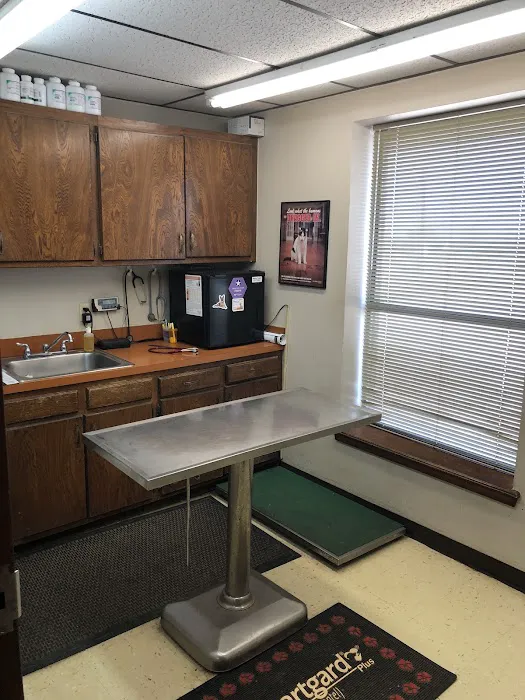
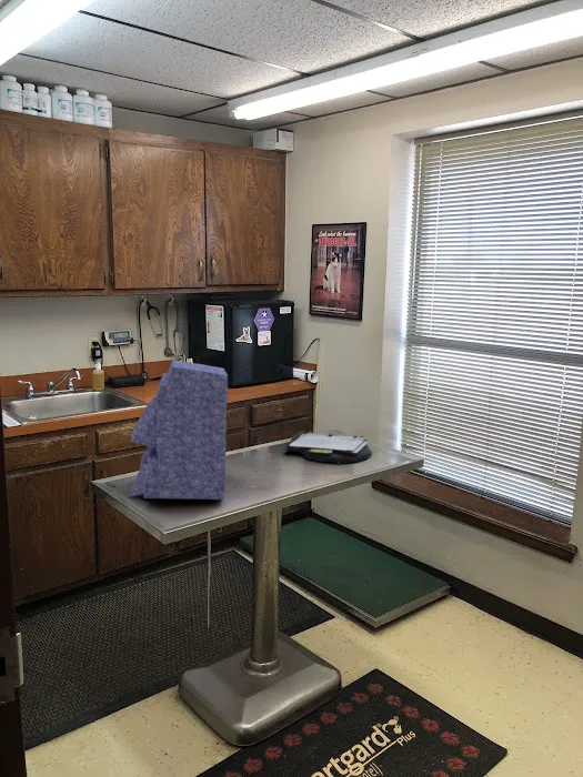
+ clipboard [283,430,373,465]
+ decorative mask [128,359,229,501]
